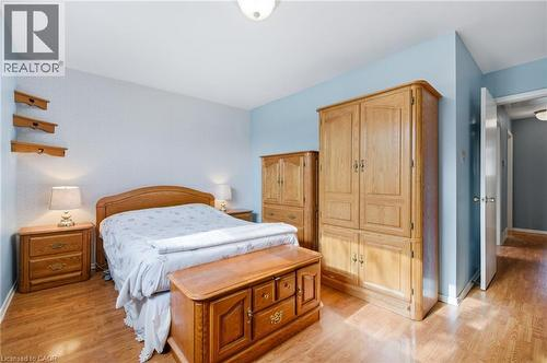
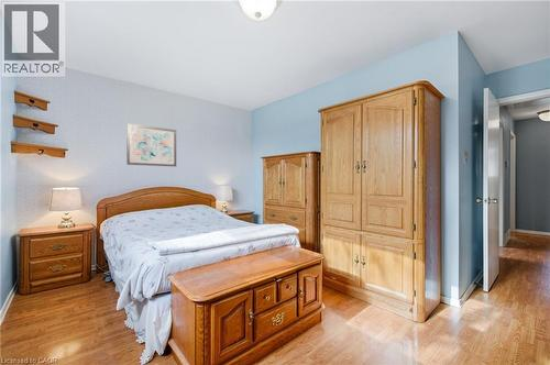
+ wall art [125,123,177,167]
